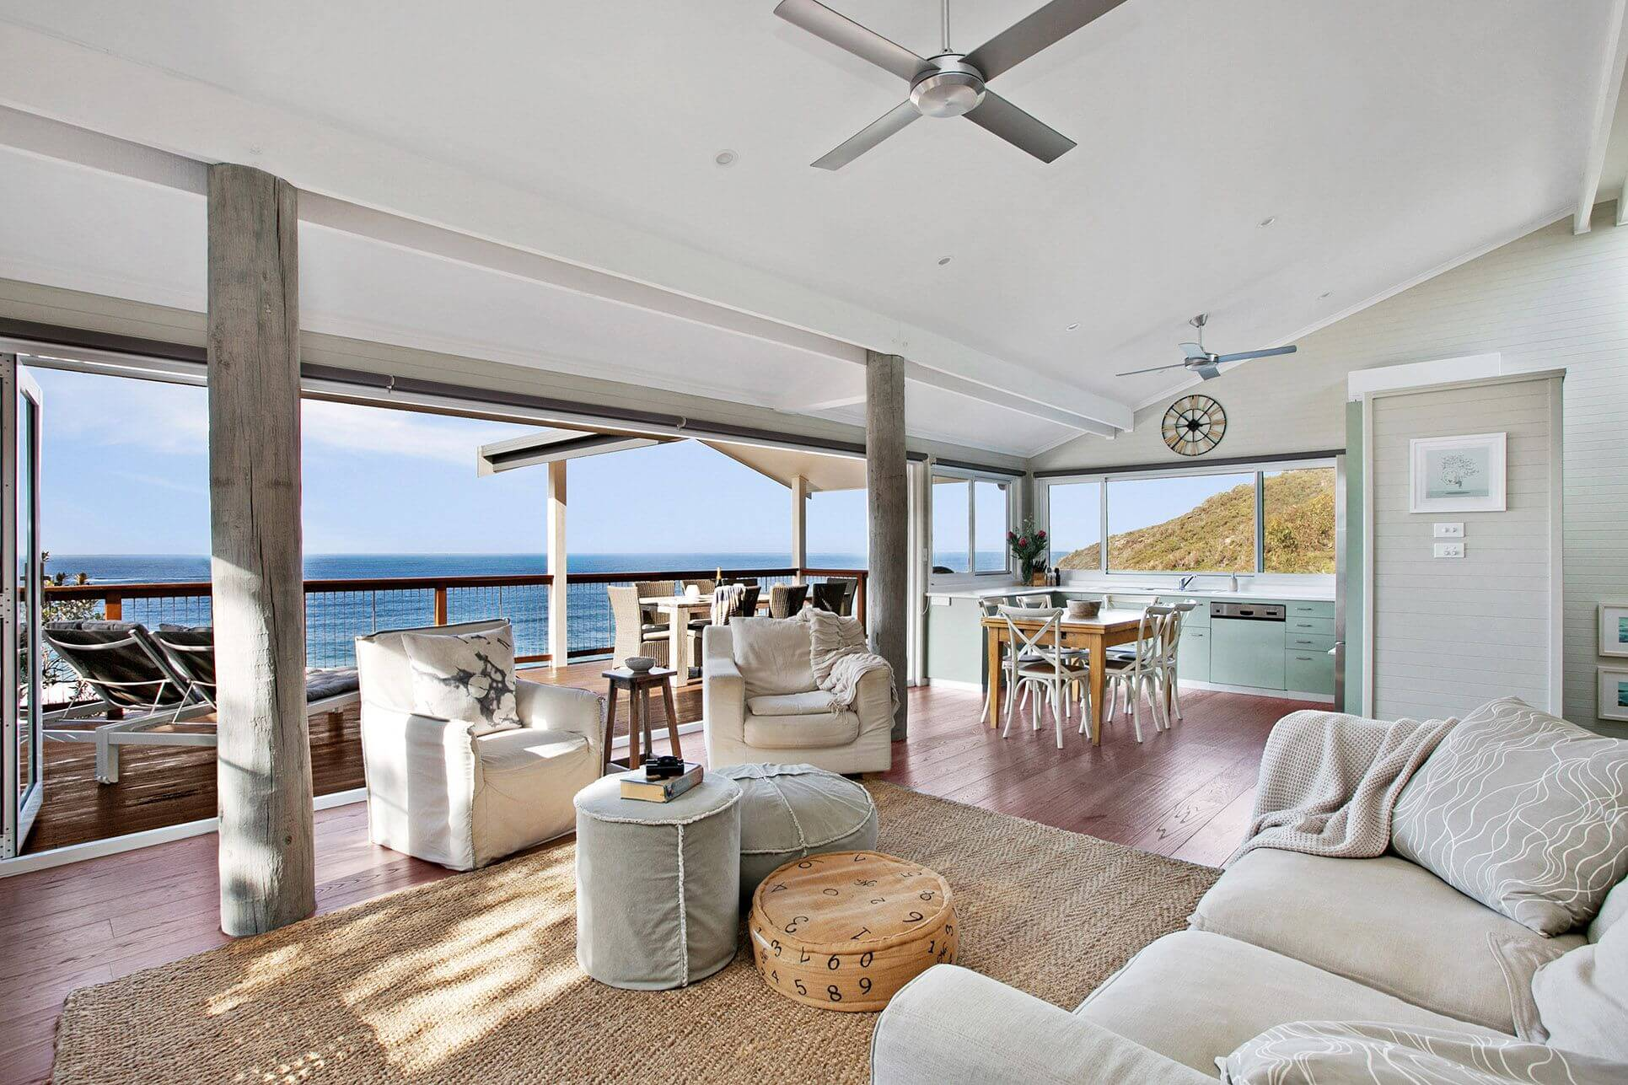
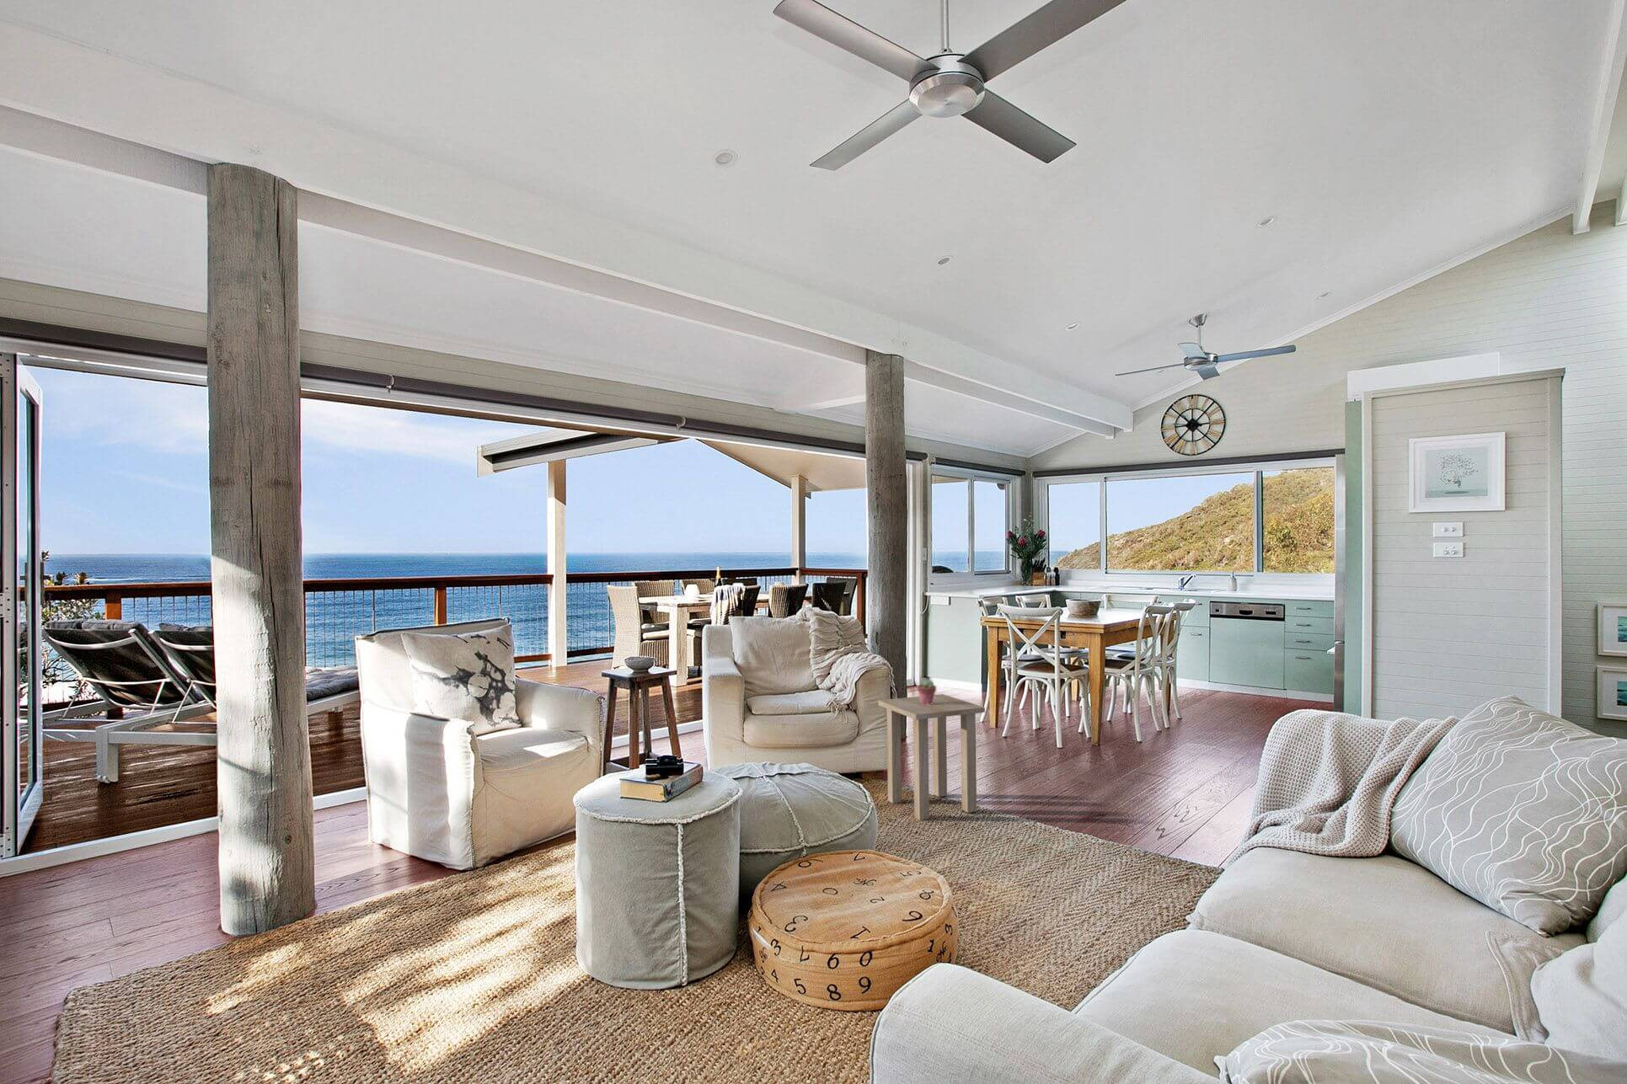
+ potted succulent [917,679,937,705]
+ side table [877,693,986,821]
